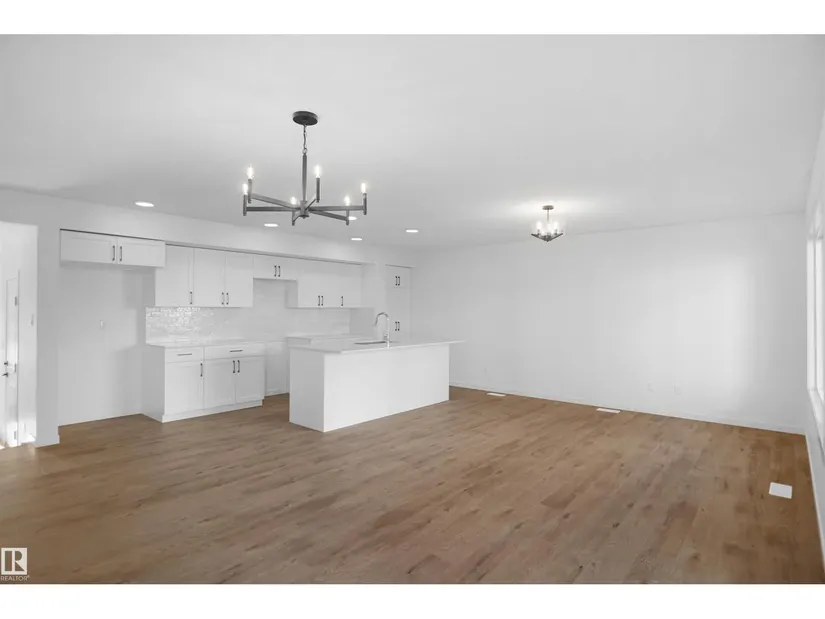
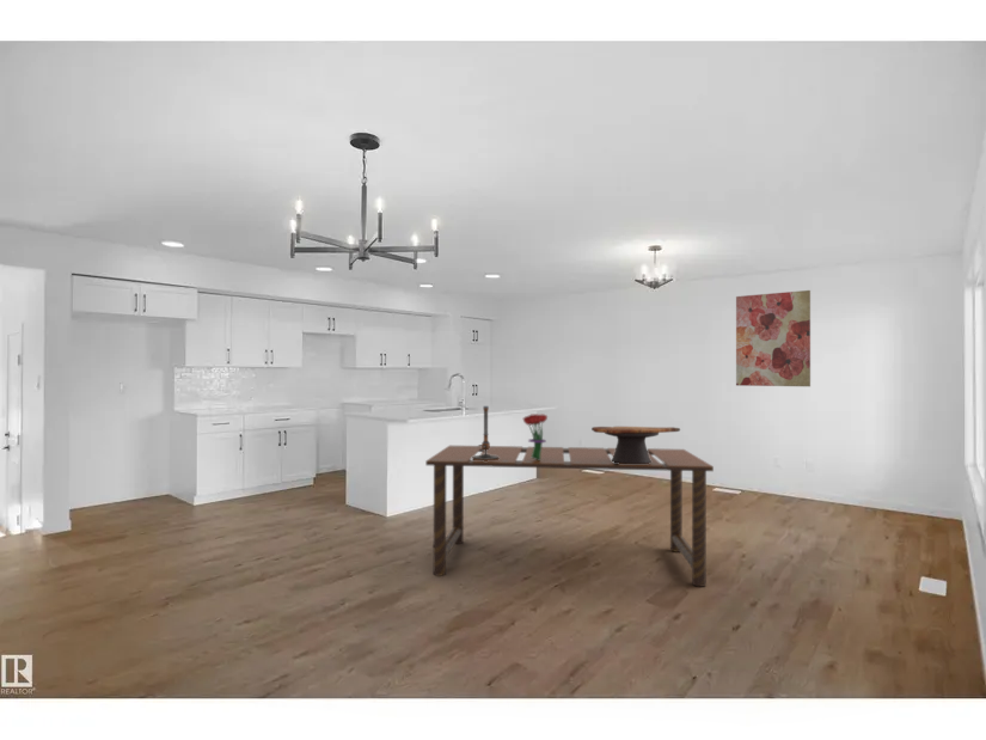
+ wall art [735,289,812,387]
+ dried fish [590,426,681,464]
+ bouquet [522,412,549,460]
+ candlestick [471,405,500,461]
+ dining table [424,445,715,588]
